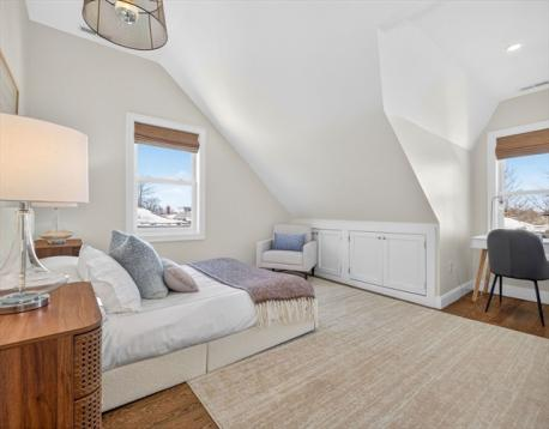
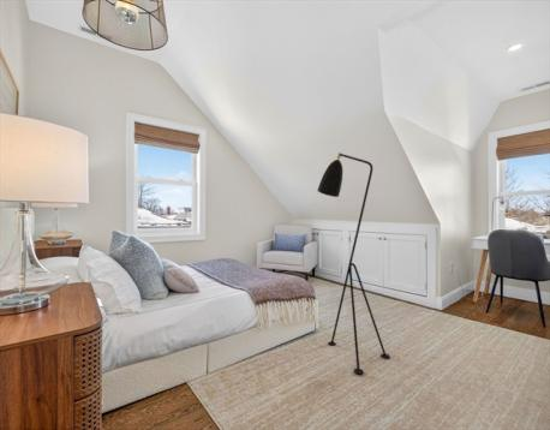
+ floor lamp [316,151,391,376]
